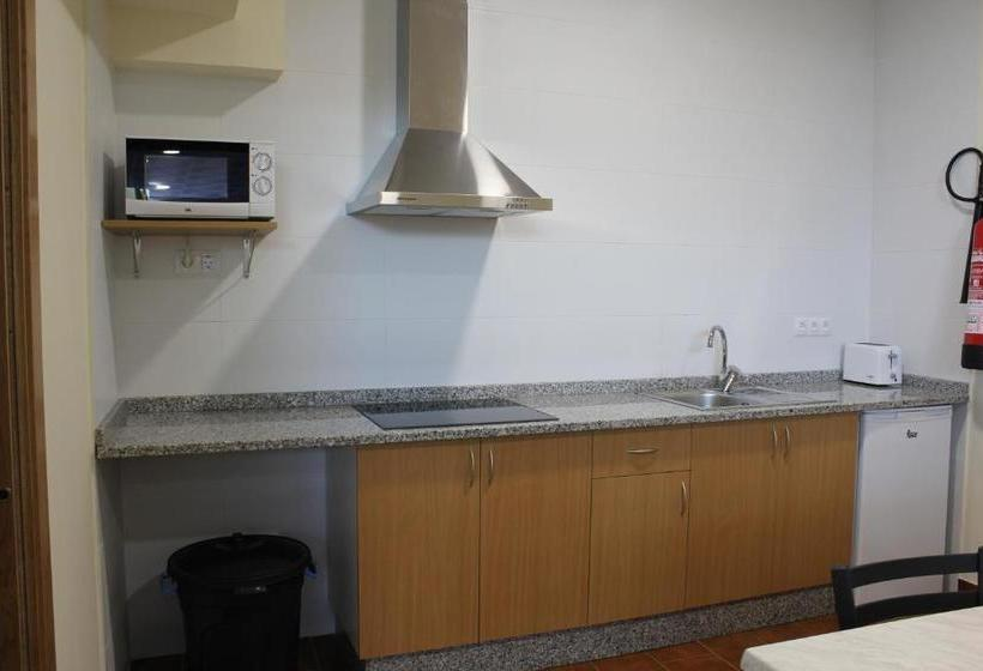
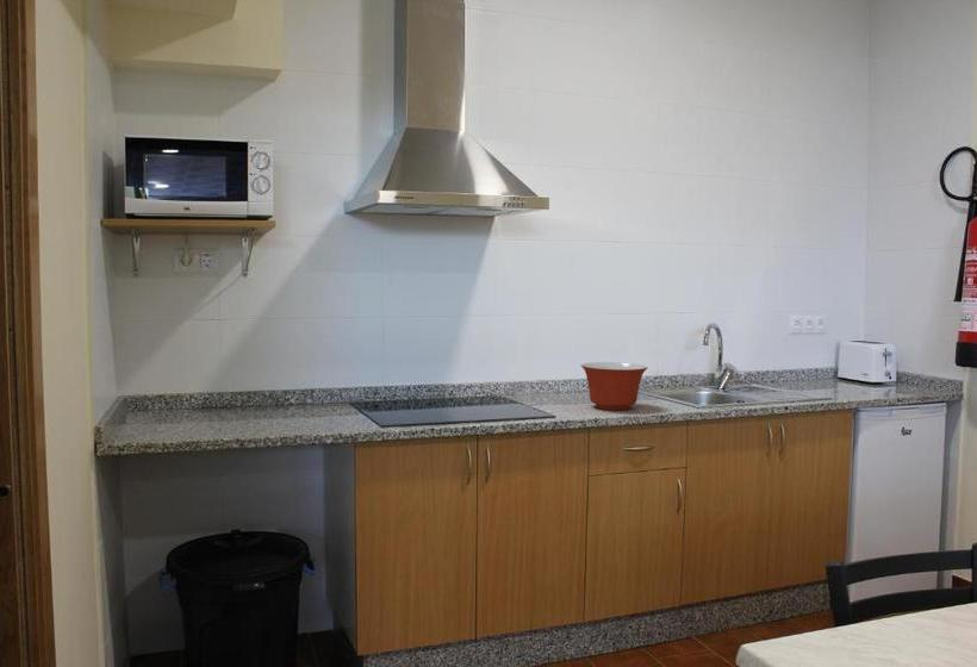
+ mixing bowl [580,361,649,411]
